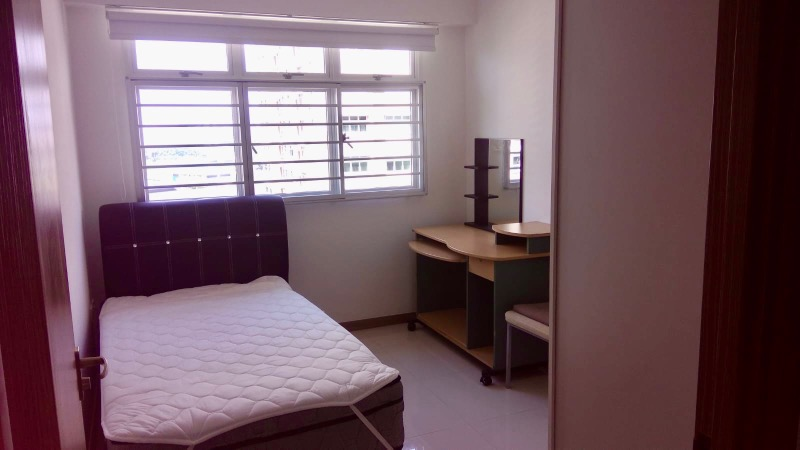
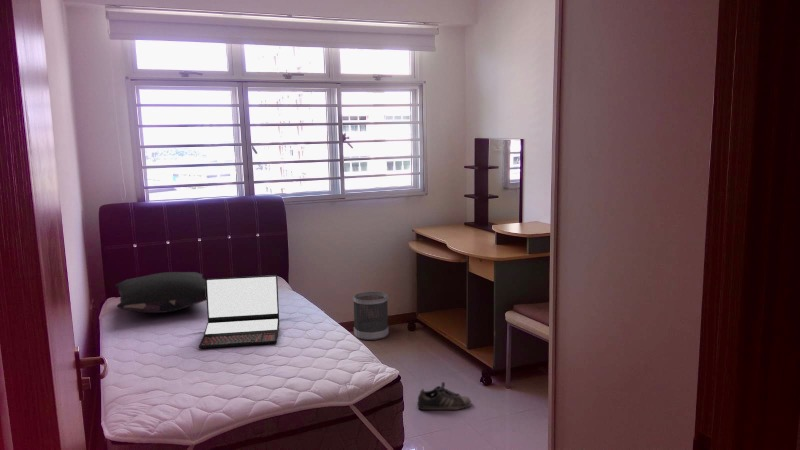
+ wastebasket [352,291,390,341]
+ shoe [416,381,472,411]
+ pillow [114,271,207,314]
+ laptop [198,274,280,349]
